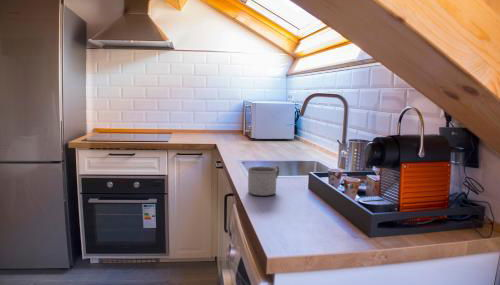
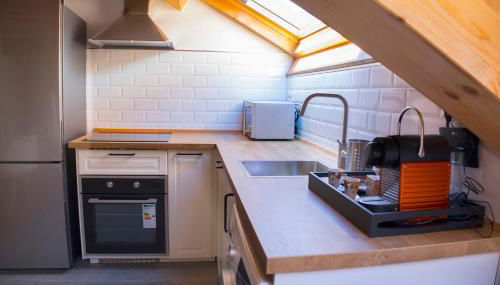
- mug [246,165,280,197]
